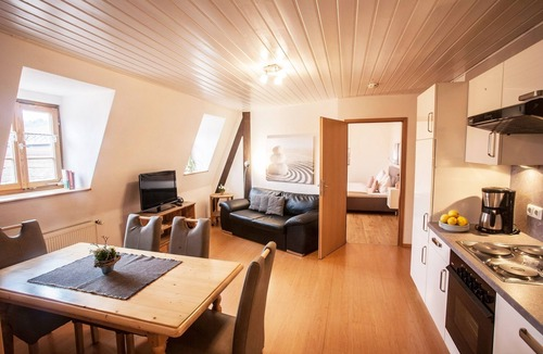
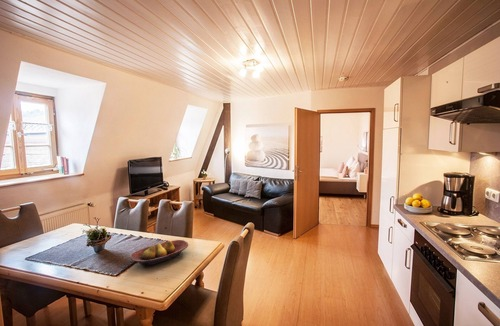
+ fruit bowl [129,239,189,267]
